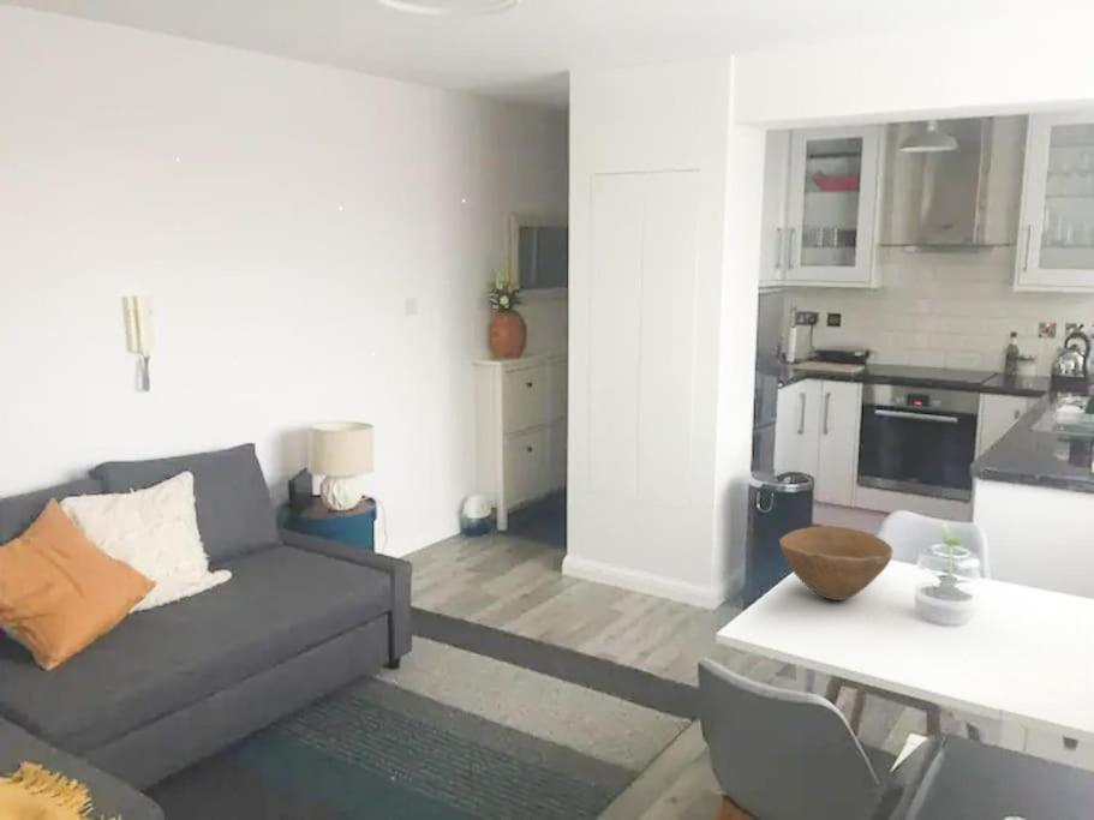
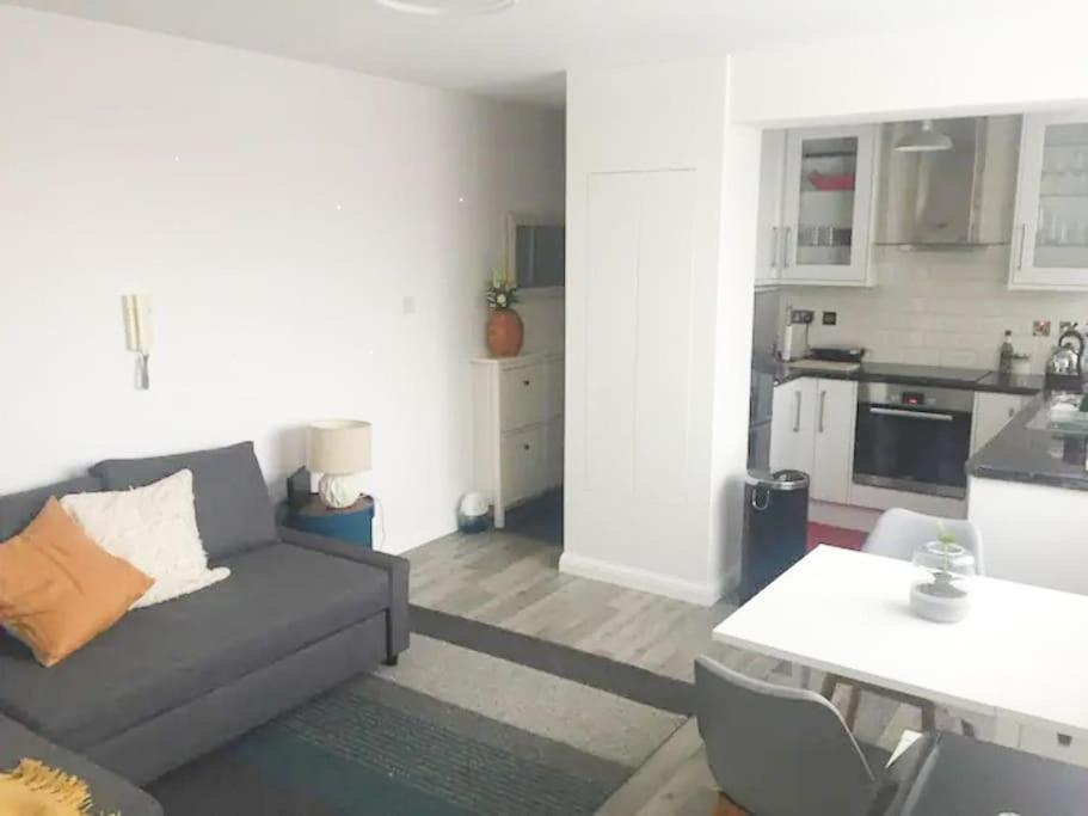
- bowl [778,525,895,601]
